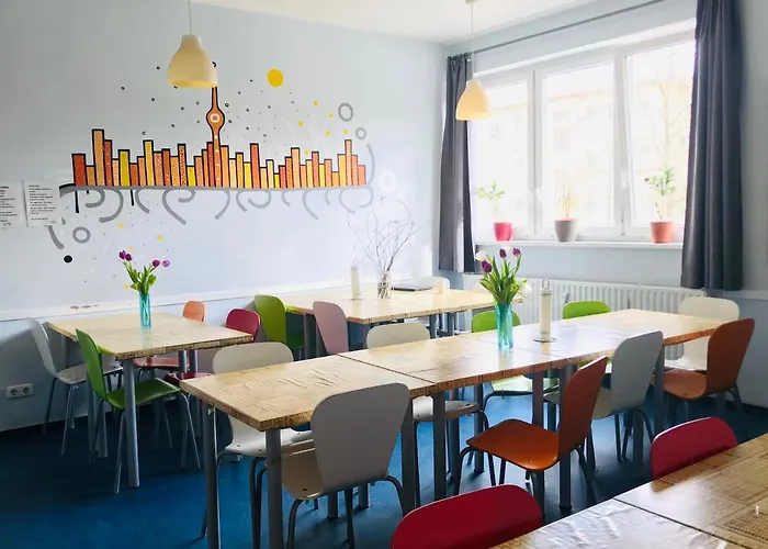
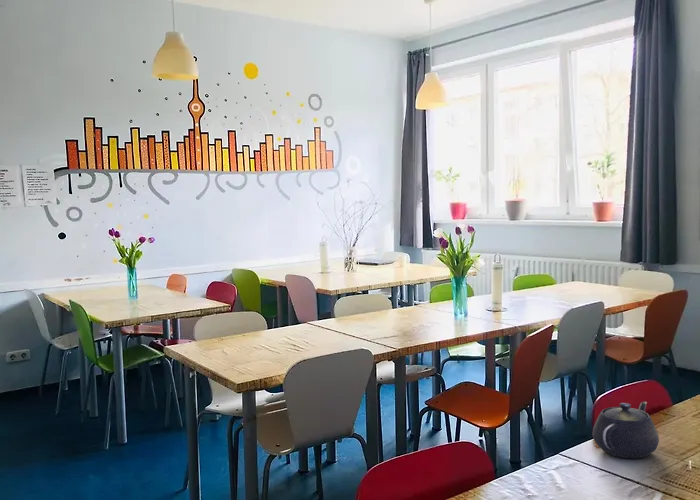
+ teapot [591,401,660,459]
